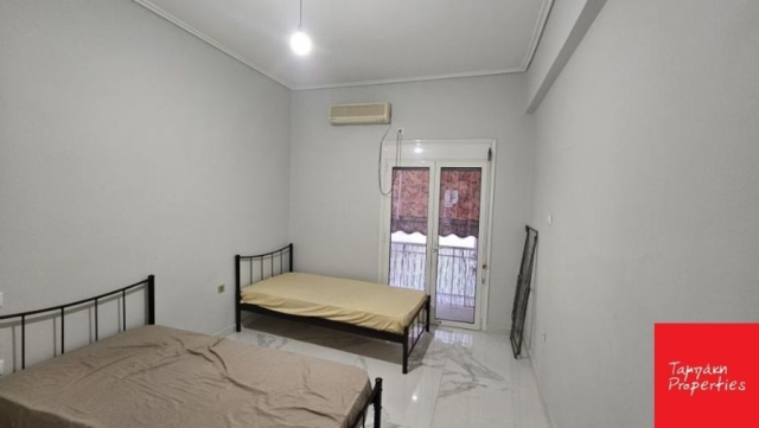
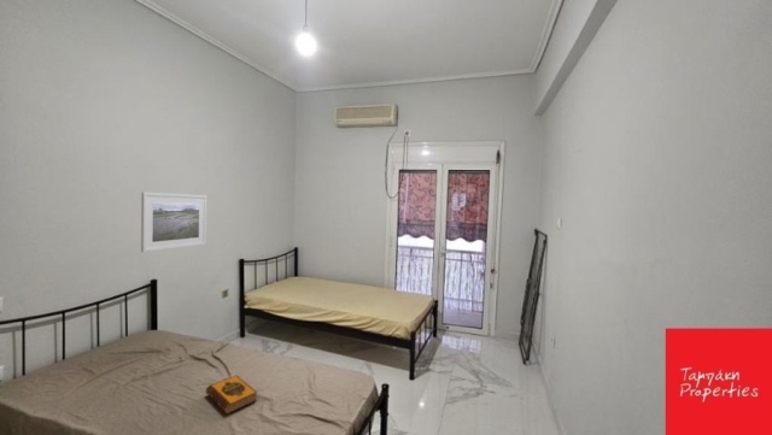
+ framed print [140,190,207,254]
+ hardback book [205,375,258,416]
